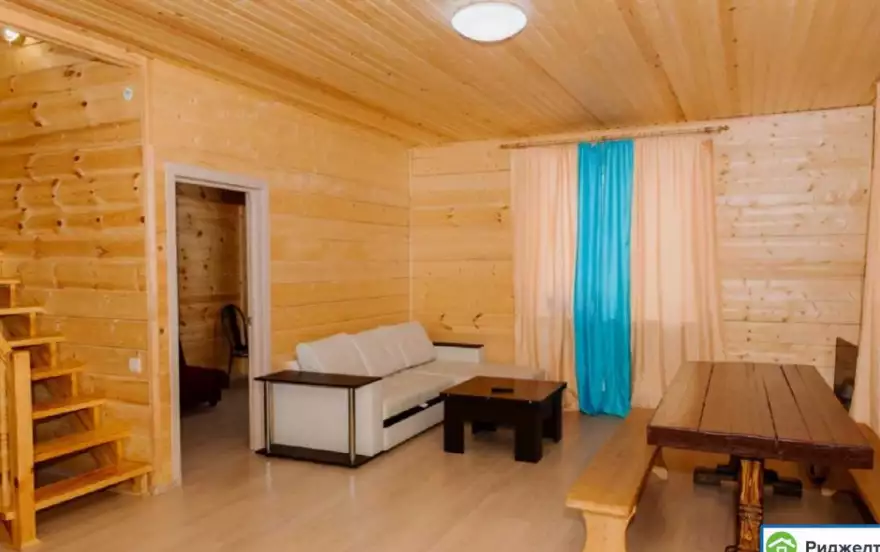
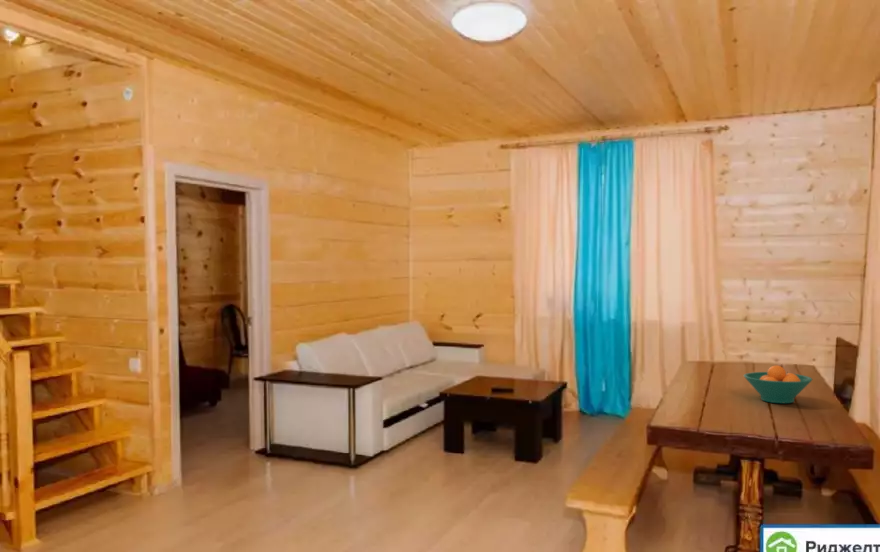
+ fruit bowl [743,364,813,404]
